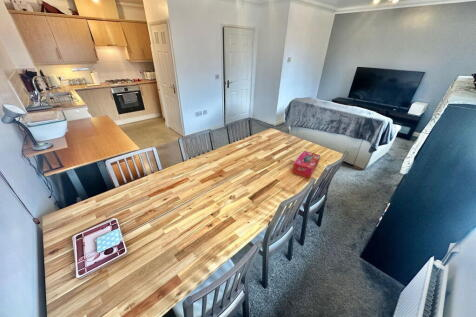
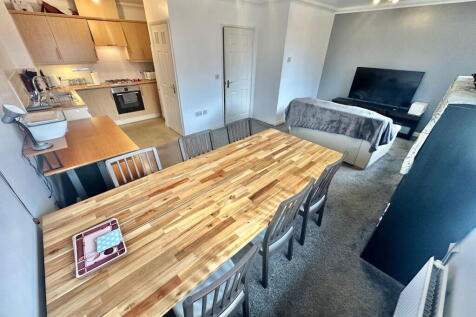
- tissue box [291,150,322,179]
